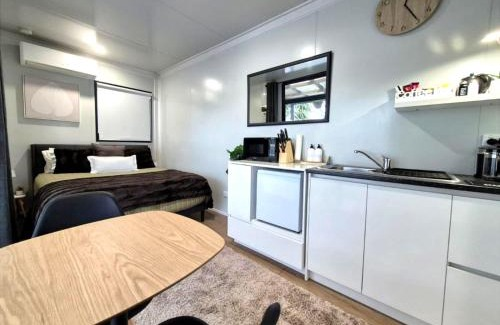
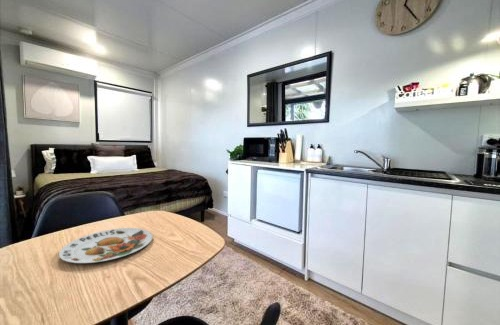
+ plate [58,227,153,264]
